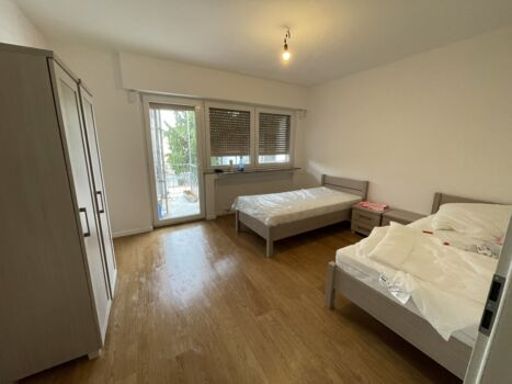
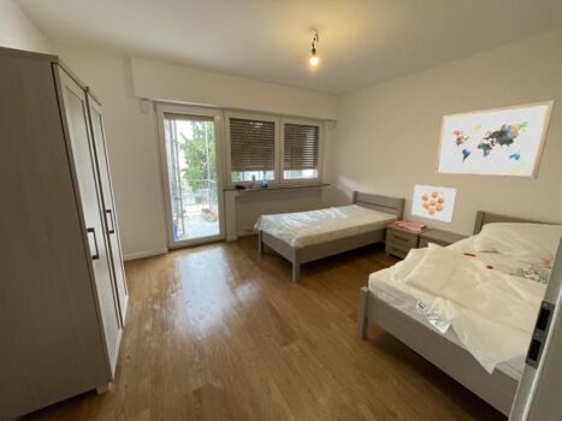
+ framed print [410,184,459,224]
+ wall art [433,99,556,180]
